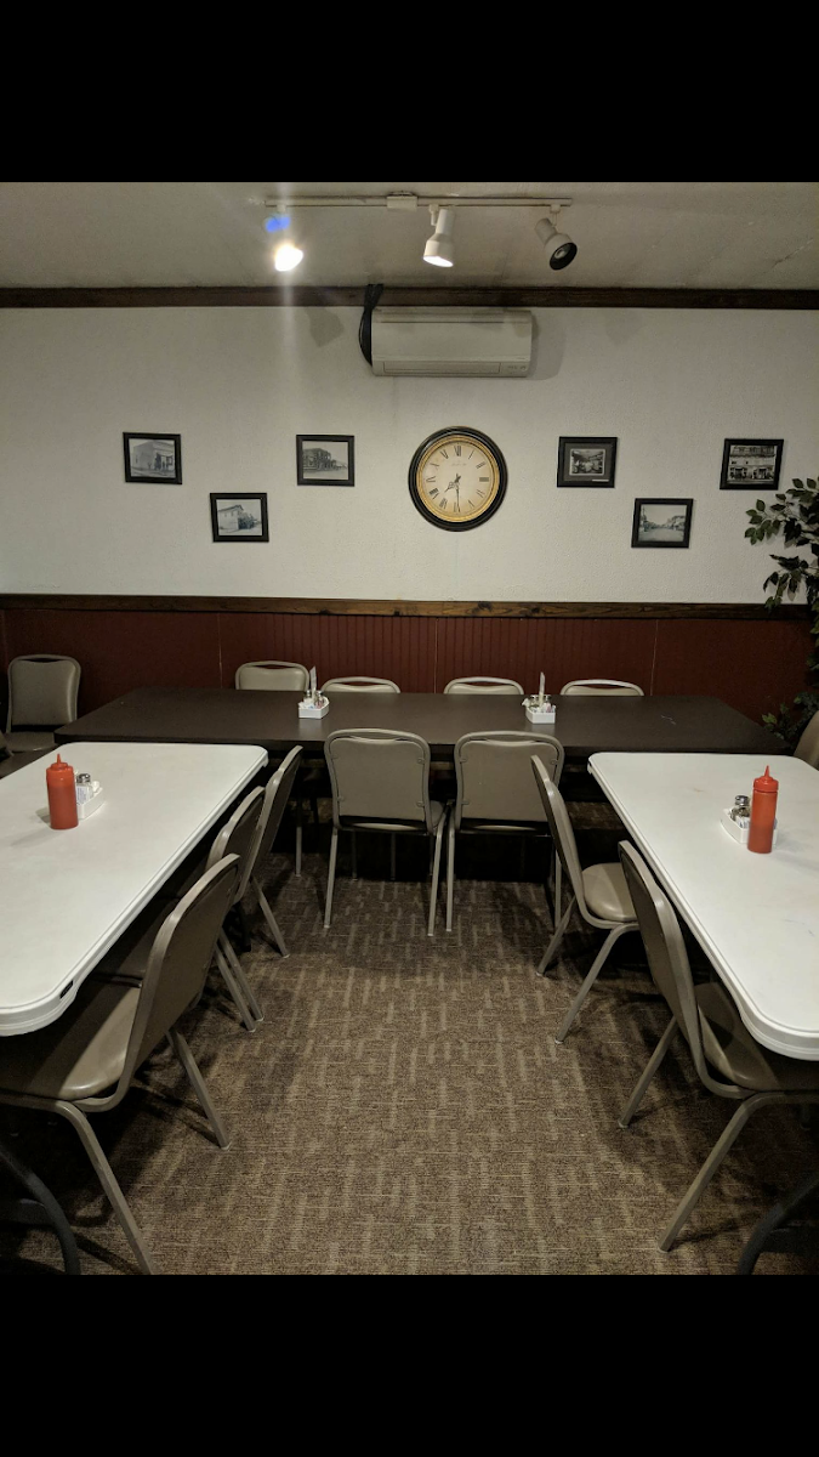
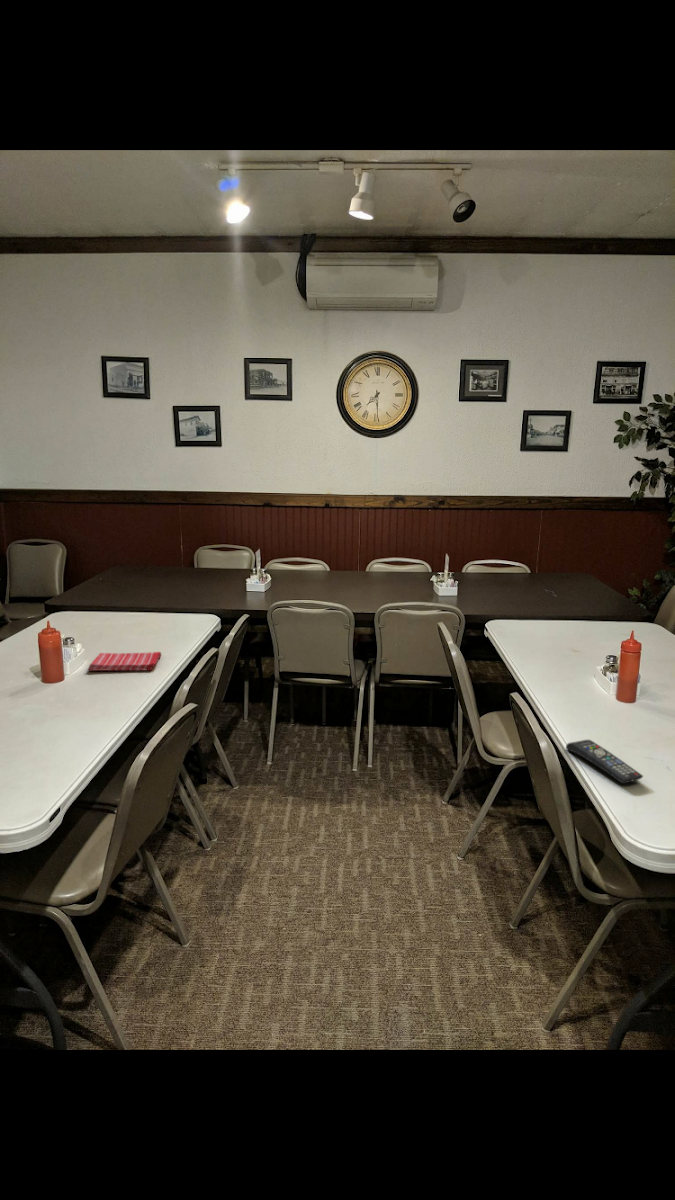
+ dish towel [87,651,162,672]
+ remote control [565,739,644,784]
